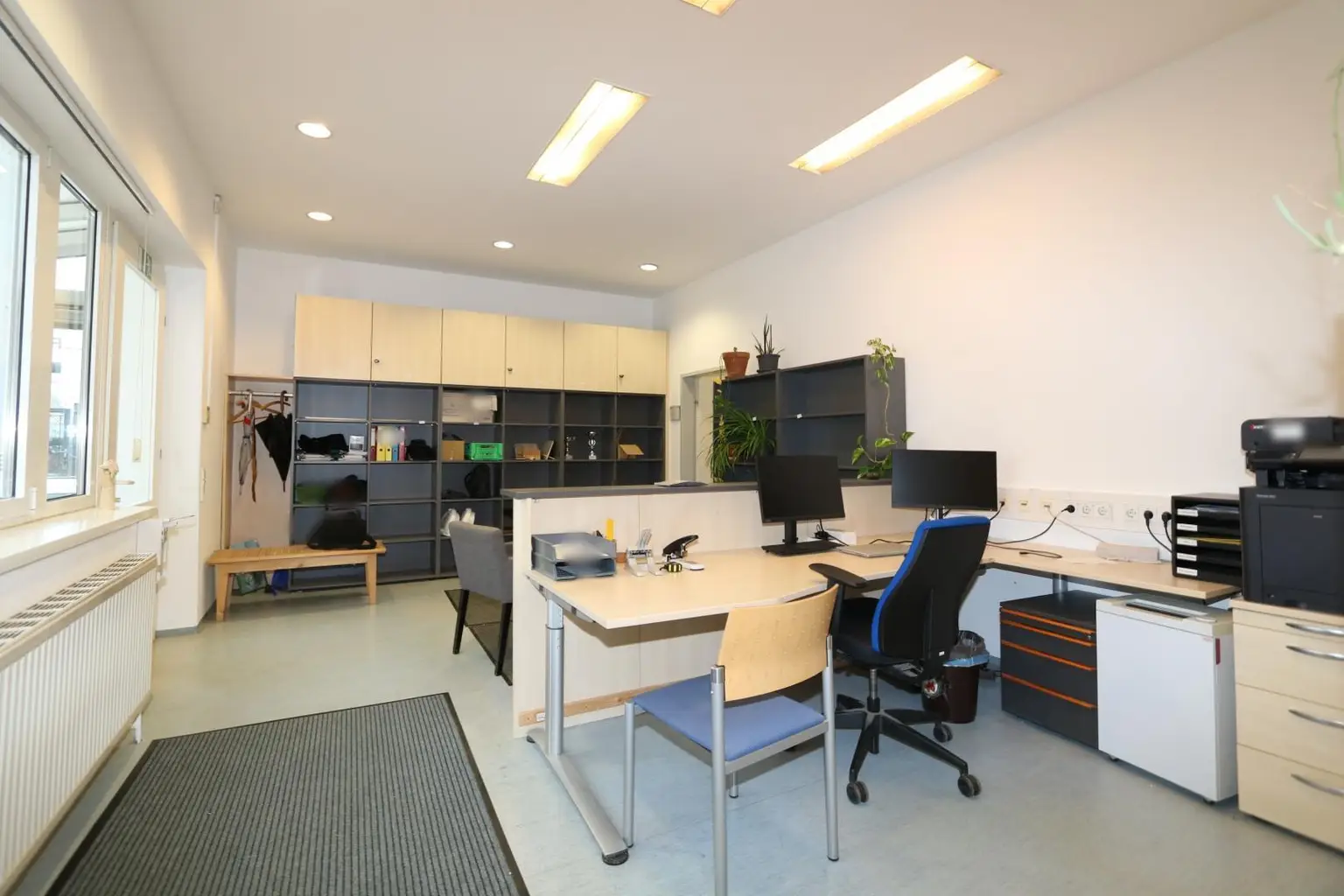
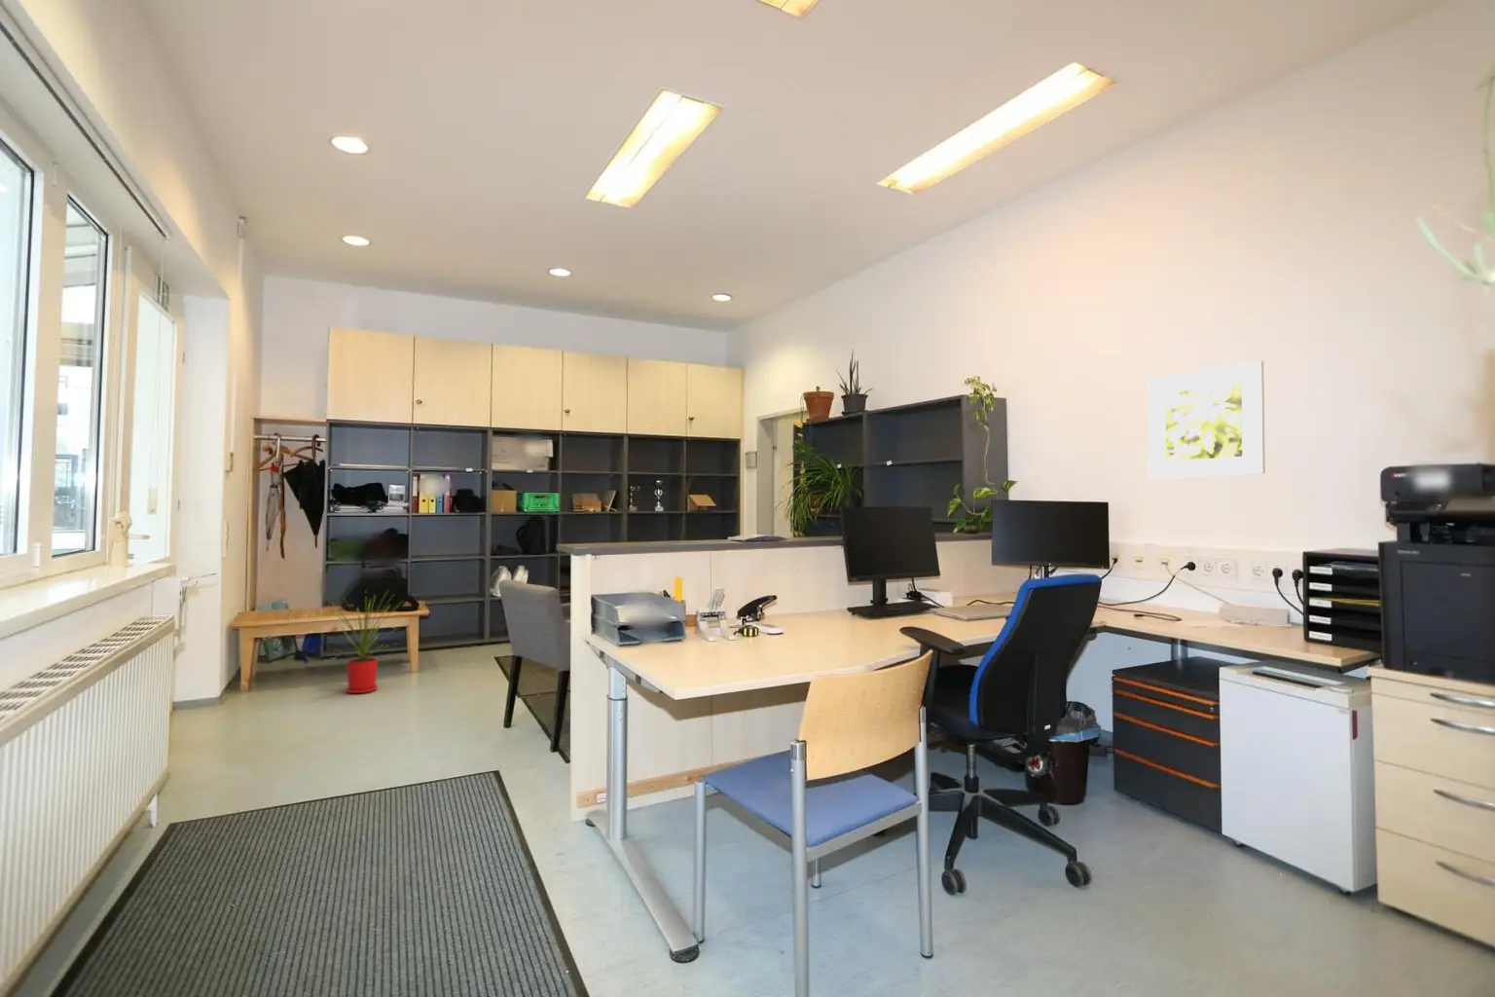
+ house plant [323,588,408,694]
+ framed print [1148,359,1266,480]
